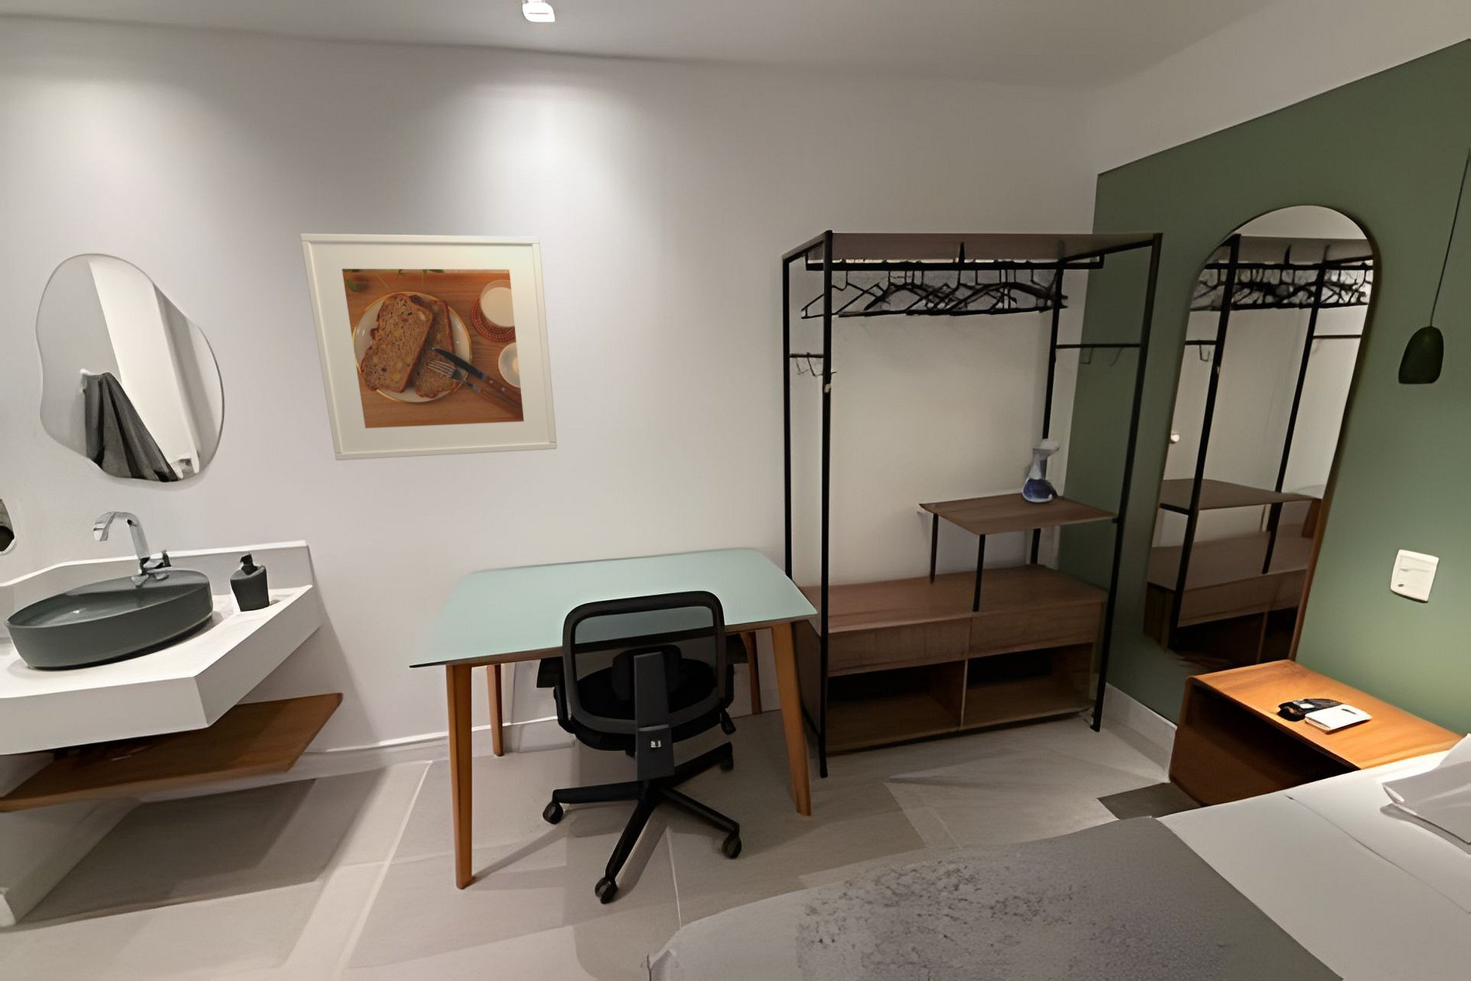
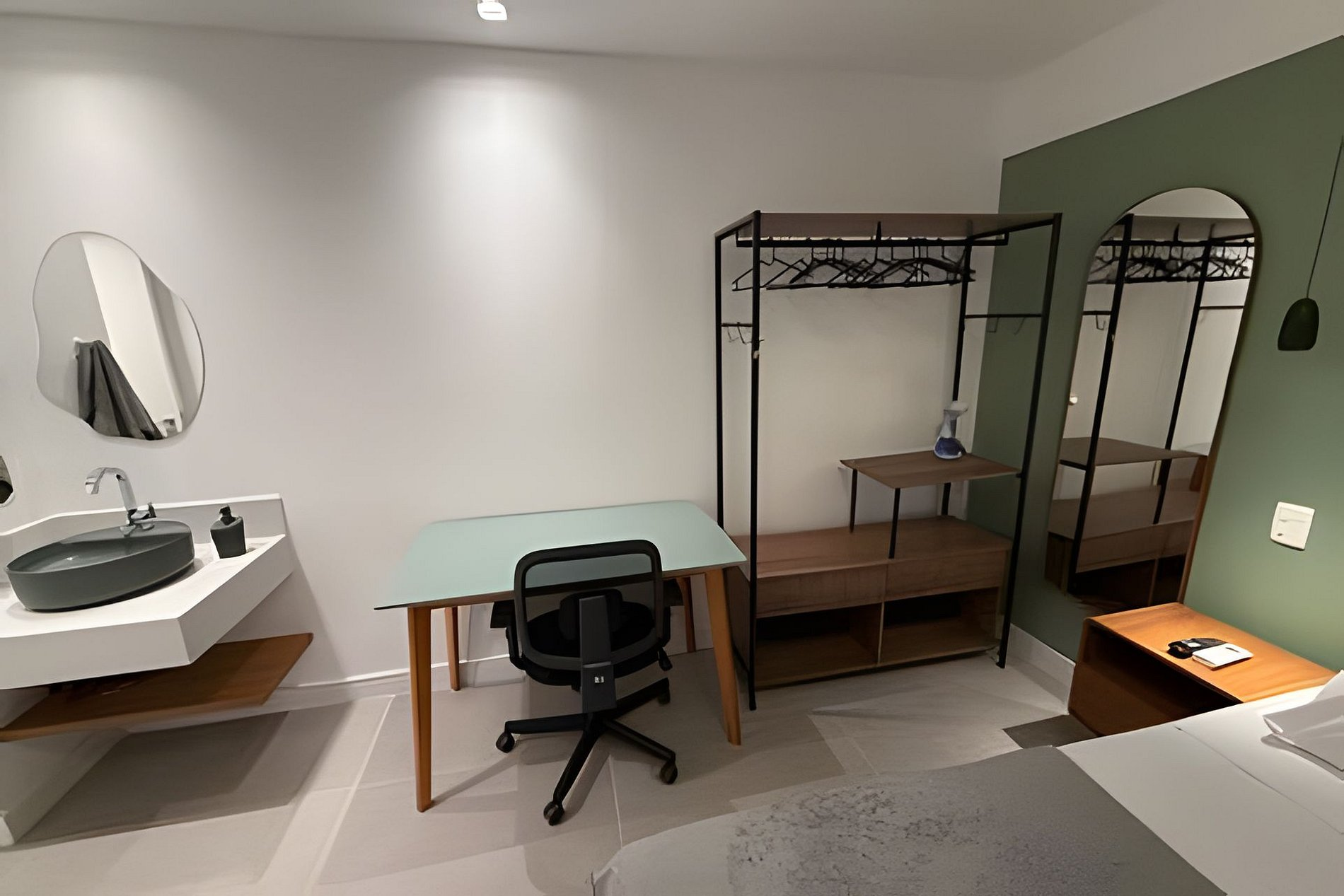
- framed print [300,233,557,461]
